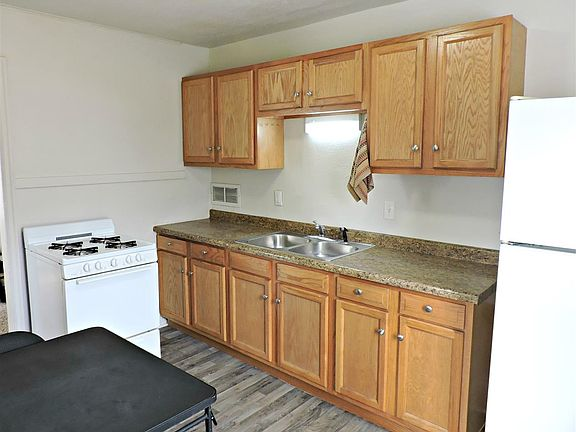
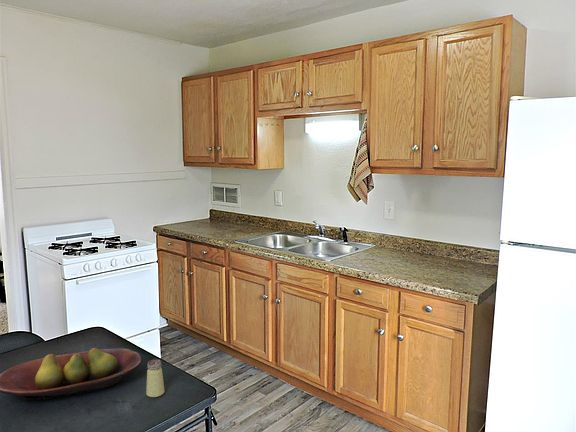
+ fruit bowl [0,347,142,401]
+ saltshaker [145,358,165,398]
